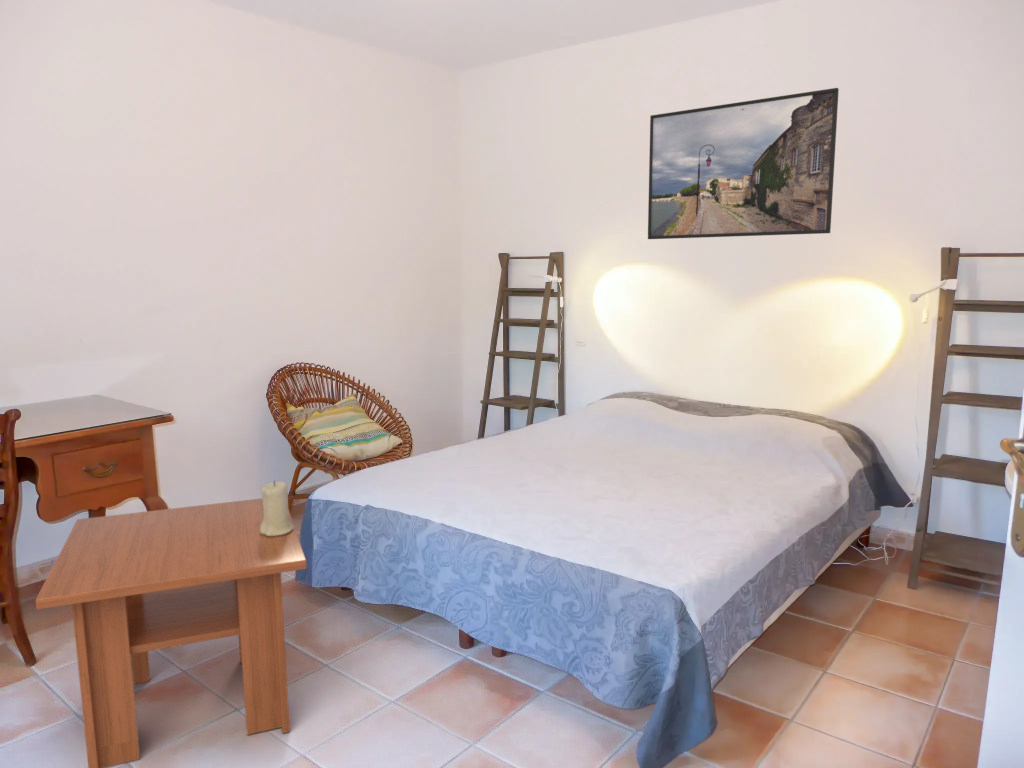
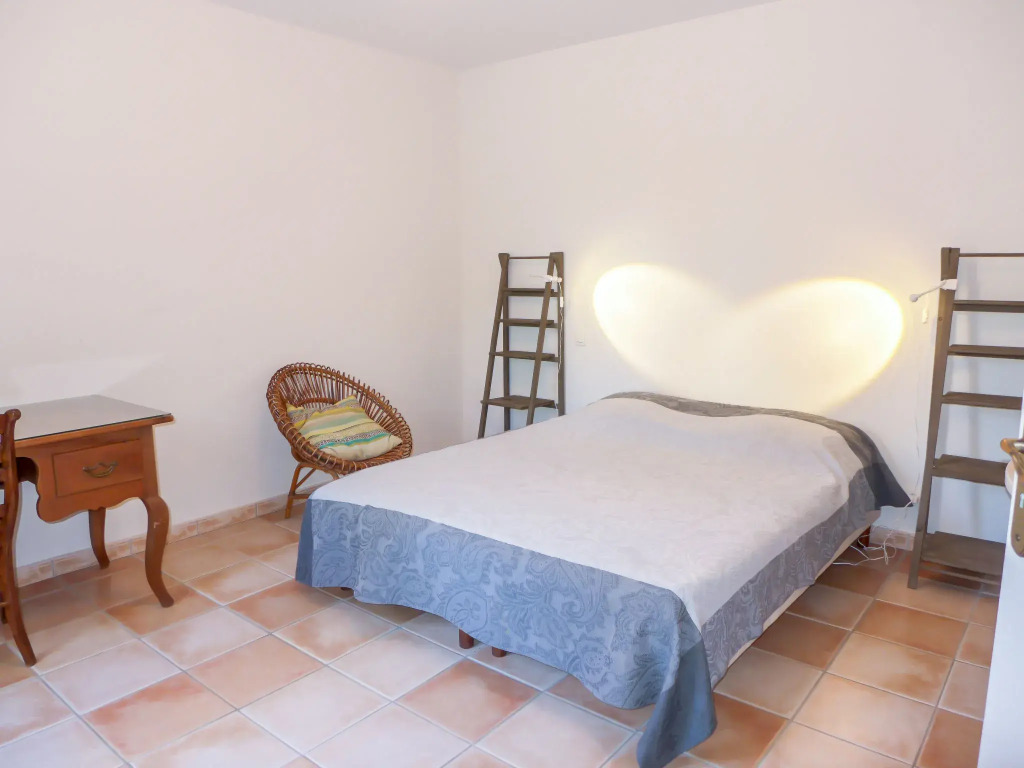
- coffee table [35,497,308,768]
- candle [260,480,294,536]
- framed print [647,87,840,240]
